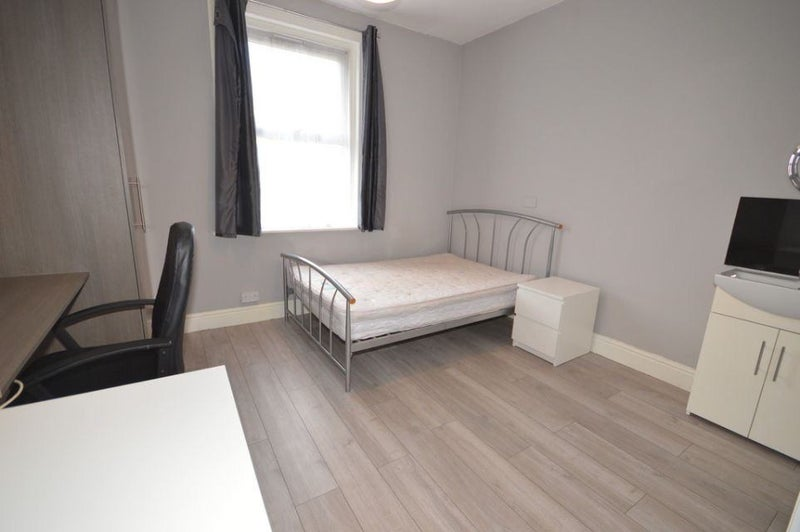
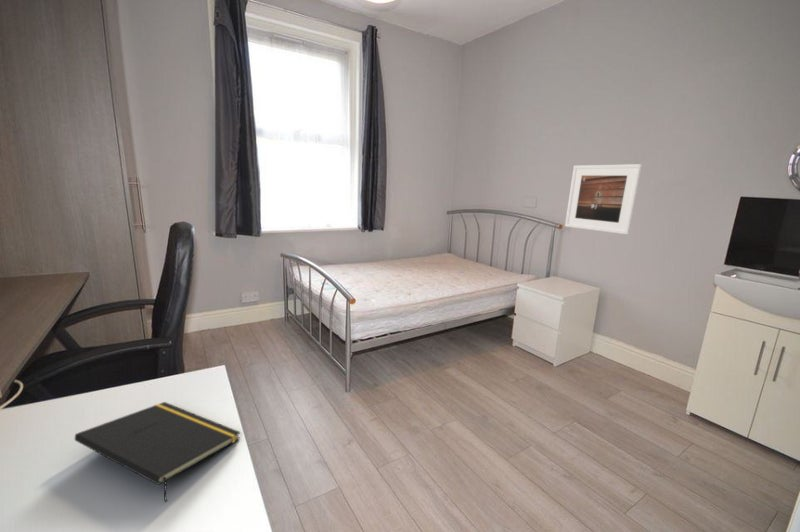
+ notepad [74,401,242,503]
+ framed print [564,163,643,235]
